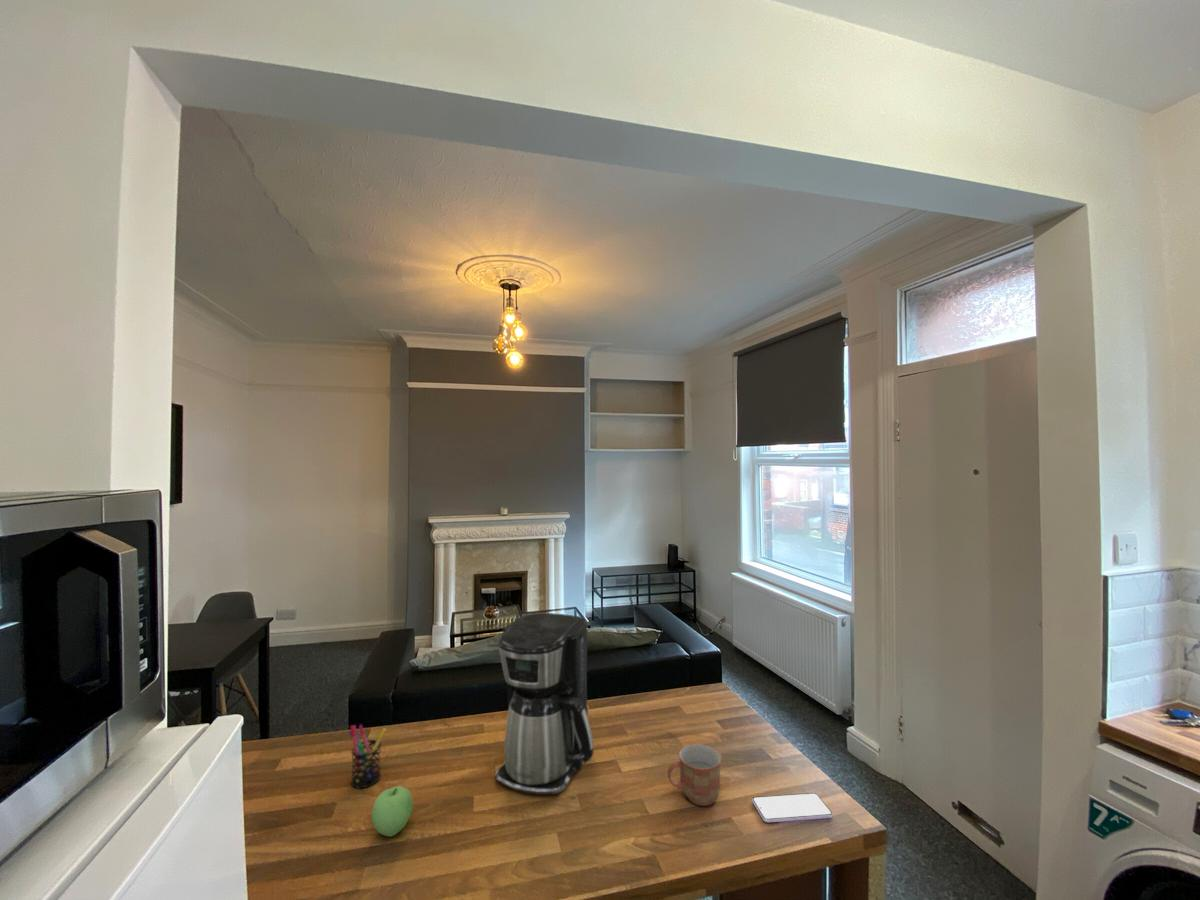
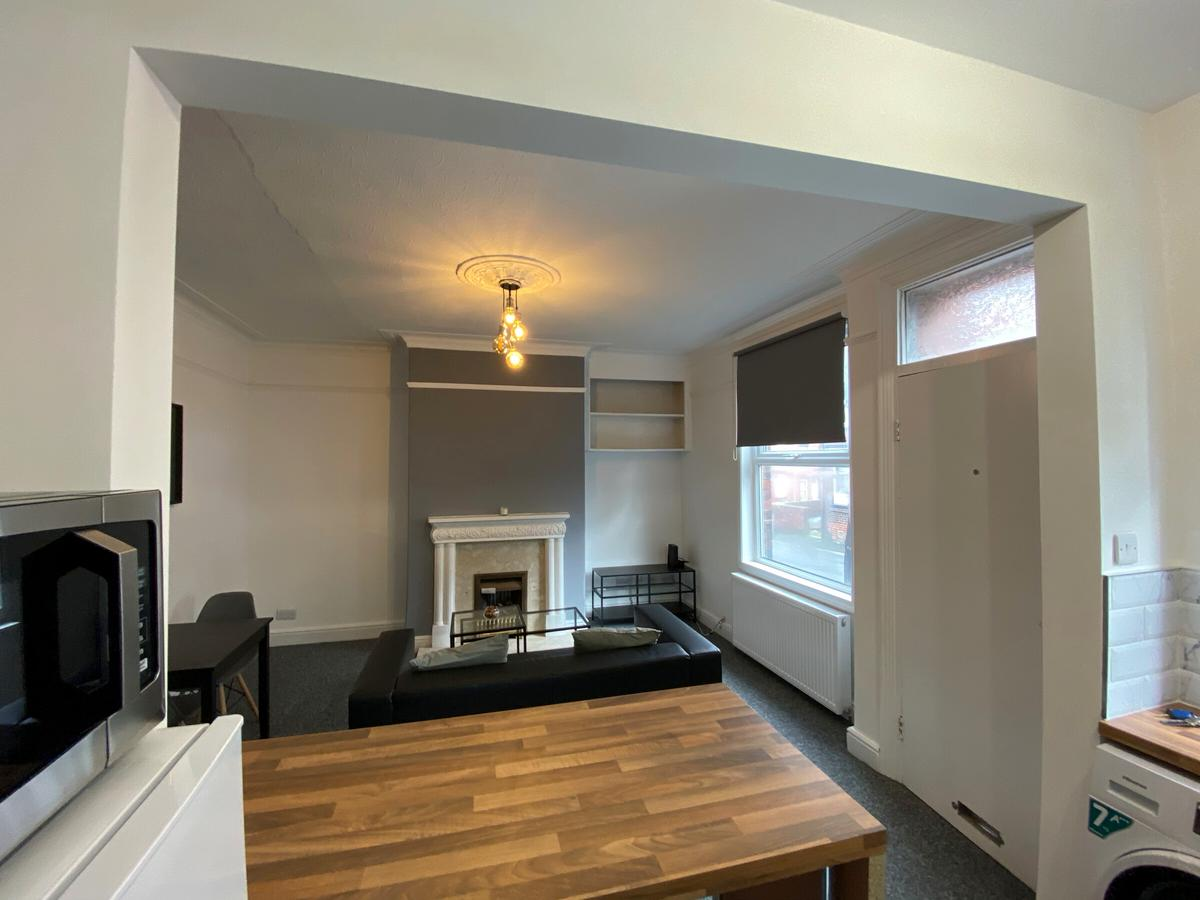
- apple [371,785,414,837]
- coffee maker [494,612,594,796]
- mug [667,743,722,807]
- pen holder [348,723,387,789]
- smartphone [751,792,833,823]
